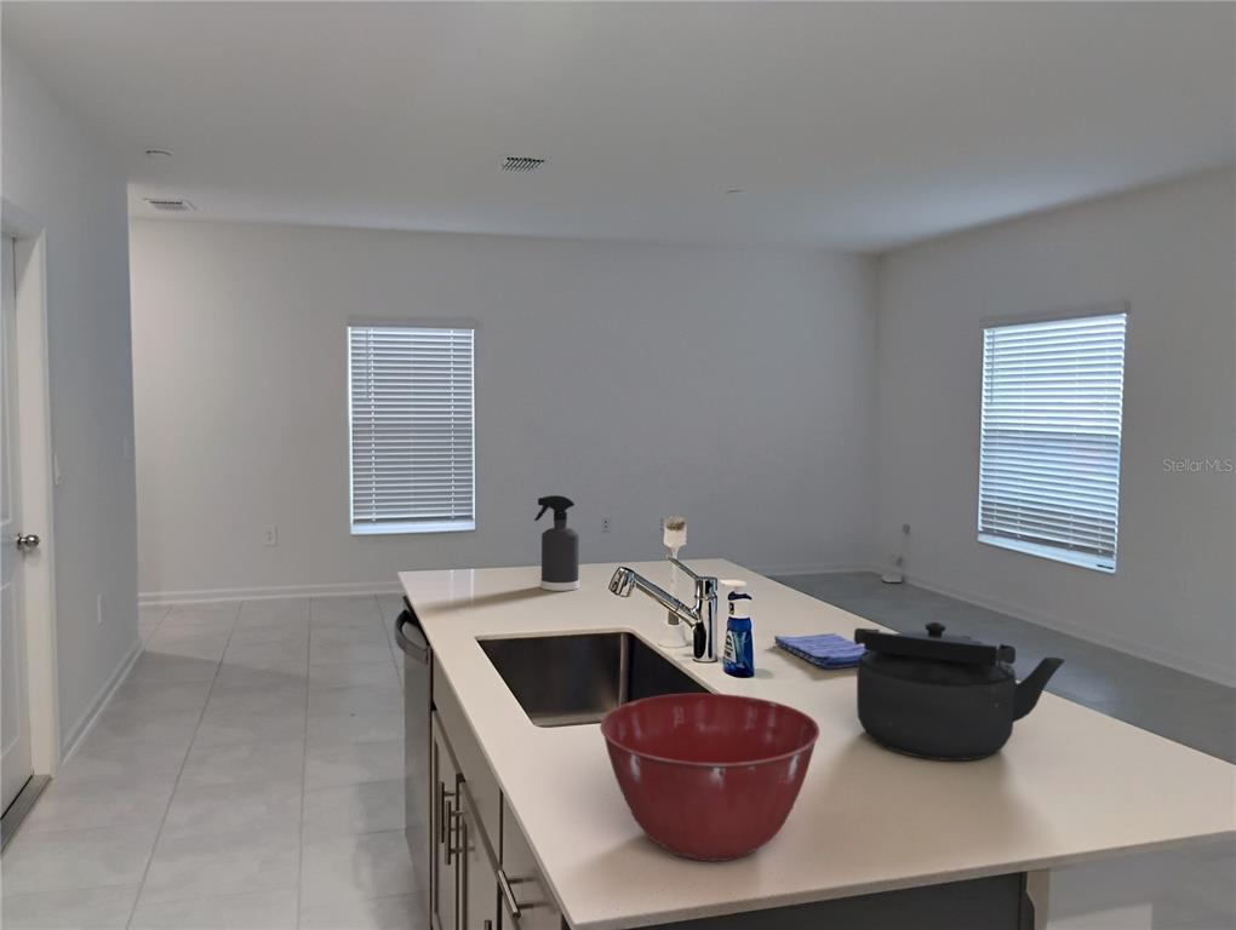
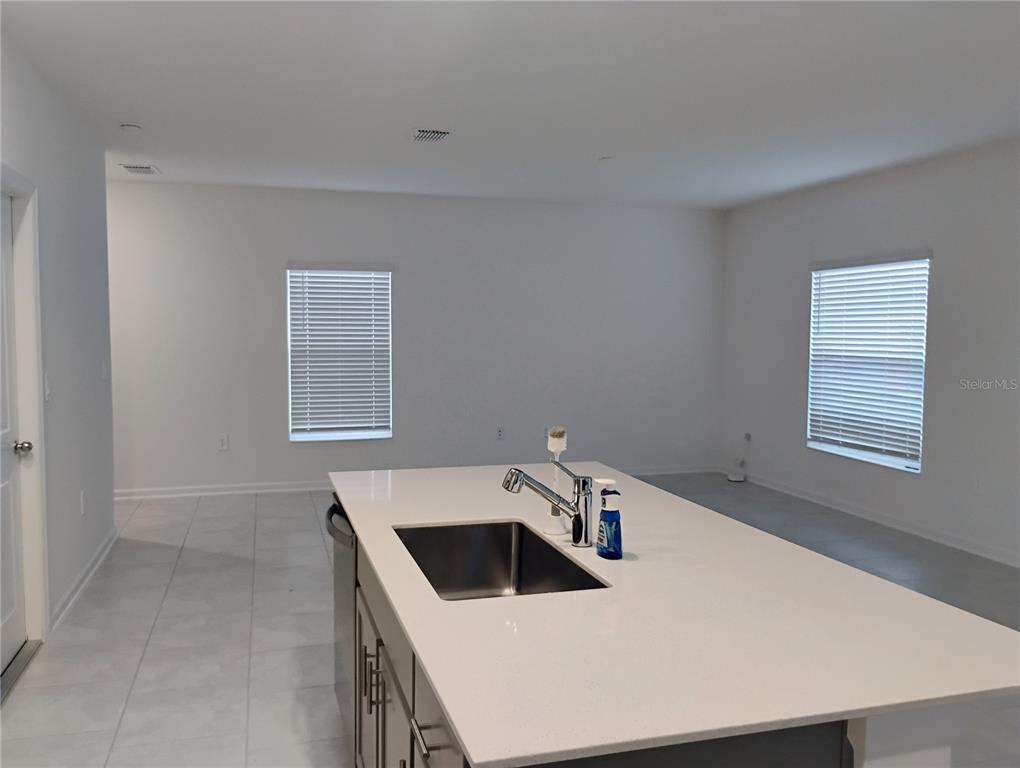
- kettle [853,621,1066,762]
- dish towel [773,632,866,670]
- mixing bowl [599,693,820,862]
- spray bottle [533,494,580,592]
